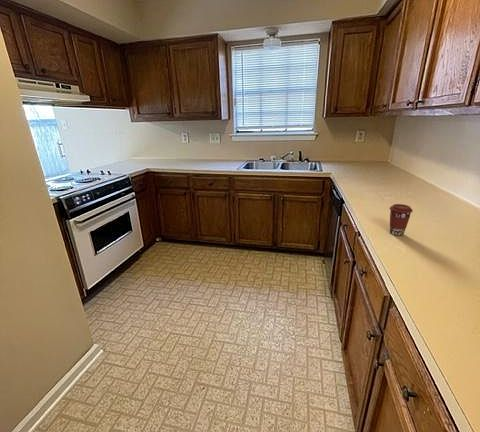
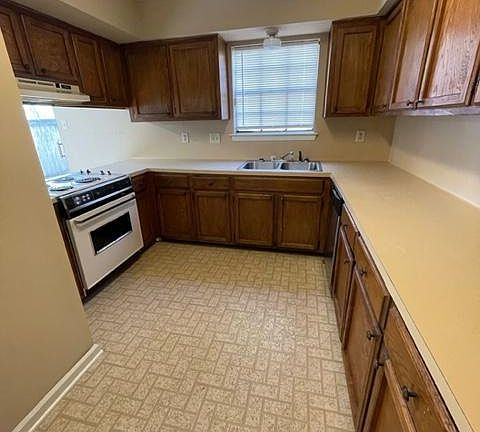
- coffee cup [389,203,413,237]
